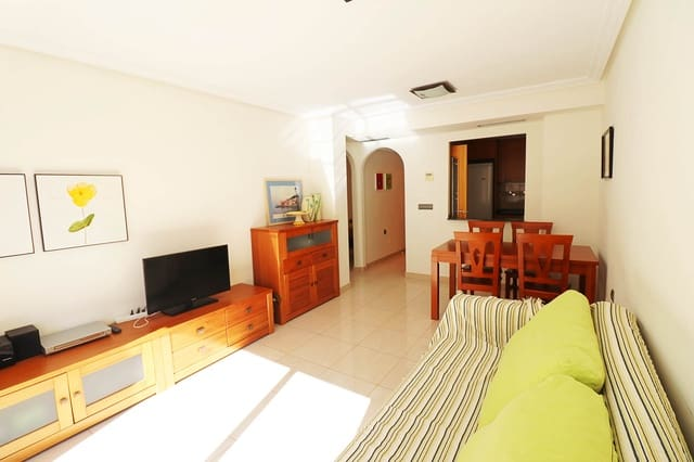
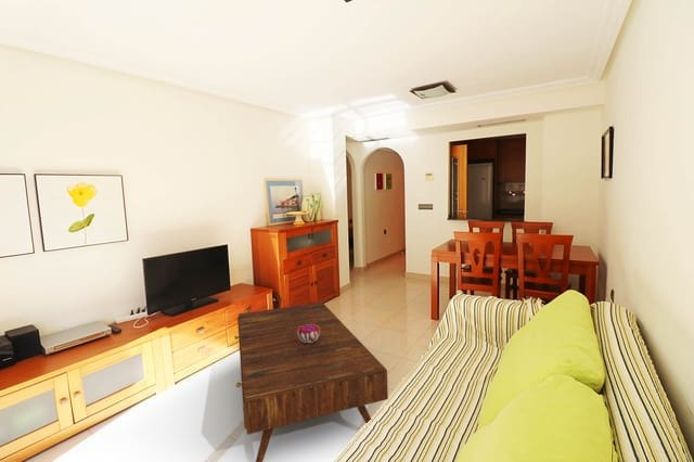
+ coffee table [233,301,389,462]
+ decorative bowl [297,324,320,343]
